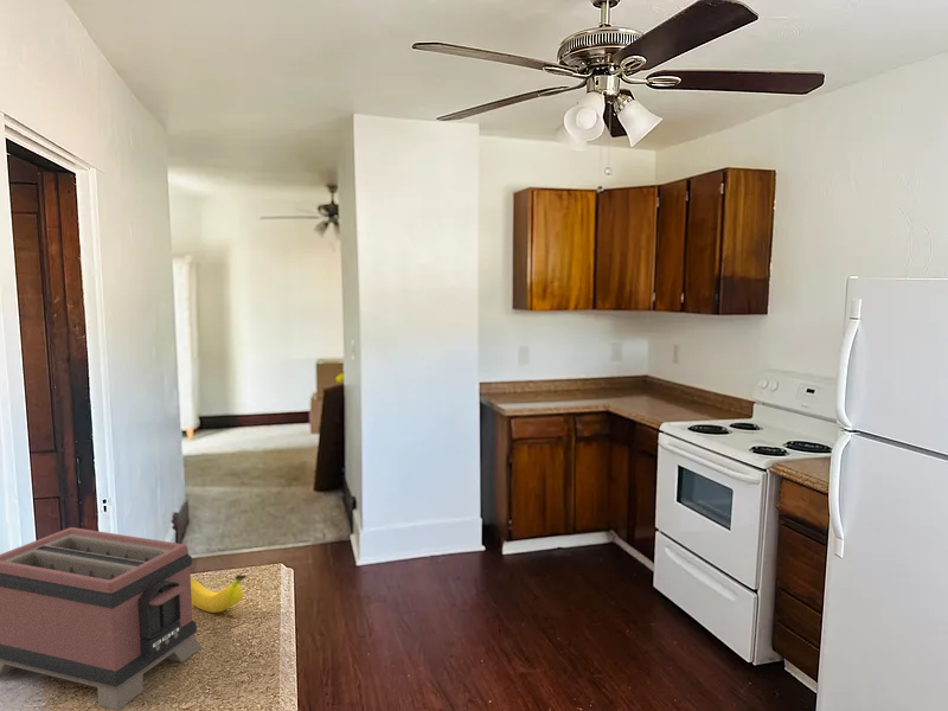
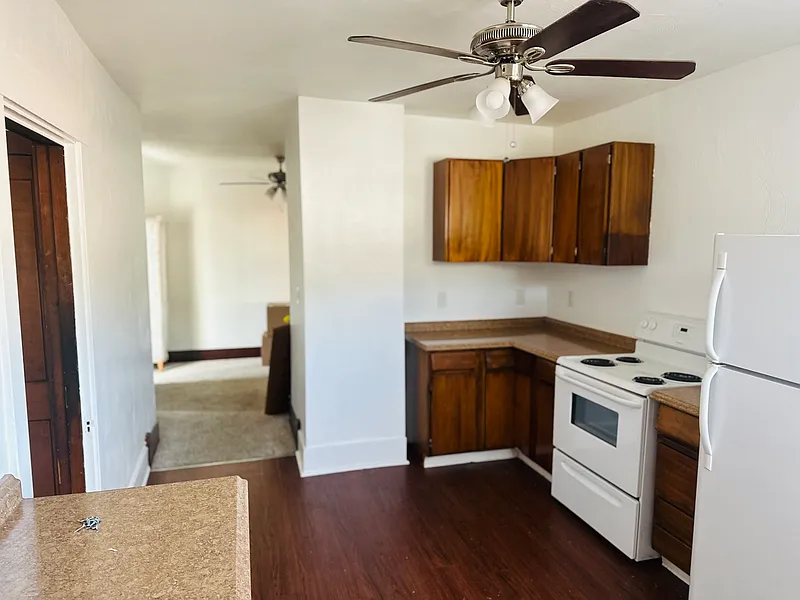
- banana [191,574,248,614]
- toaster [0,526,203,711]
